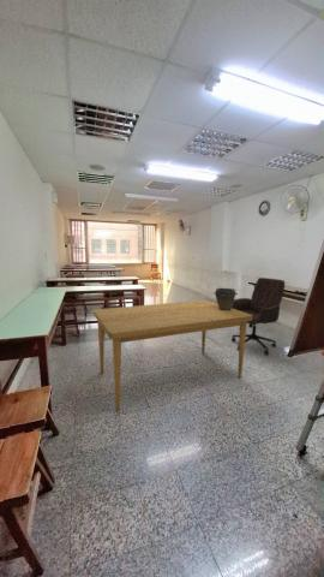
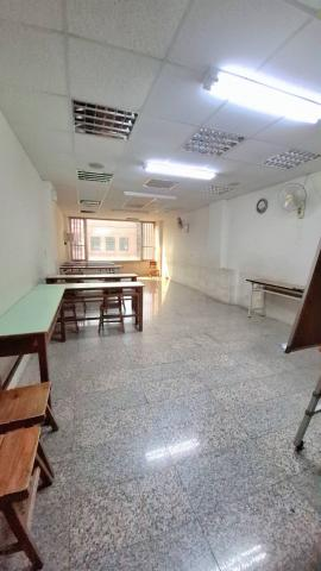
- office chair [230,276,286,356]
- dining table [92,299,252,412]
- vessel [212,287,239,310]
